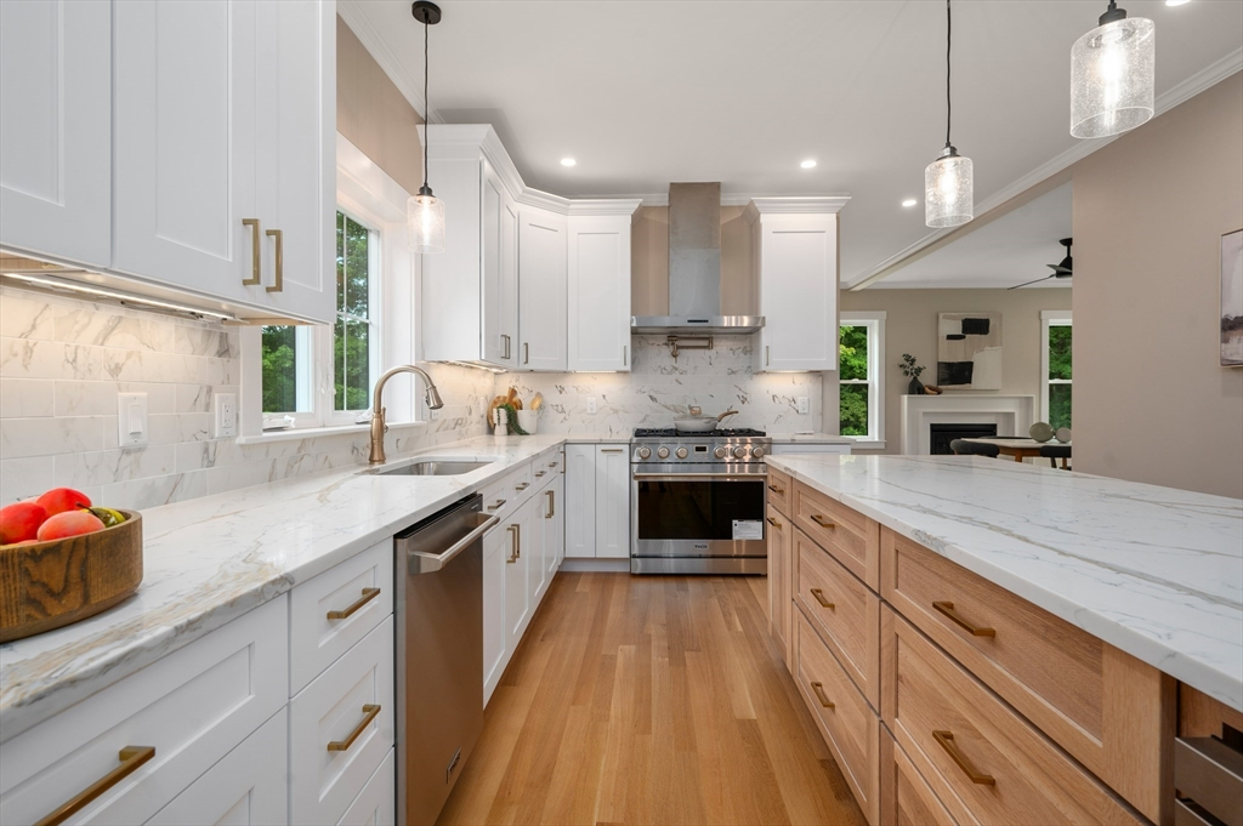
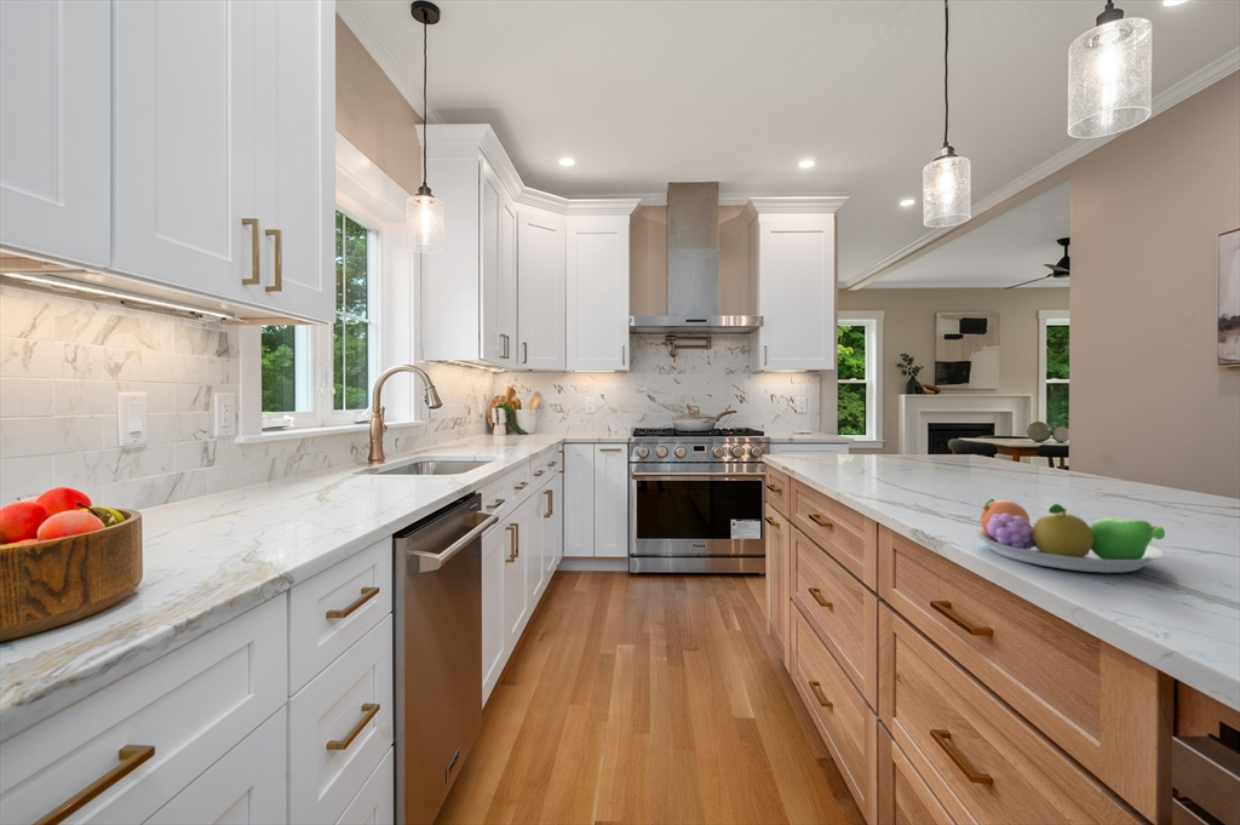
+ fruit bowl [972,498,1166,574]
